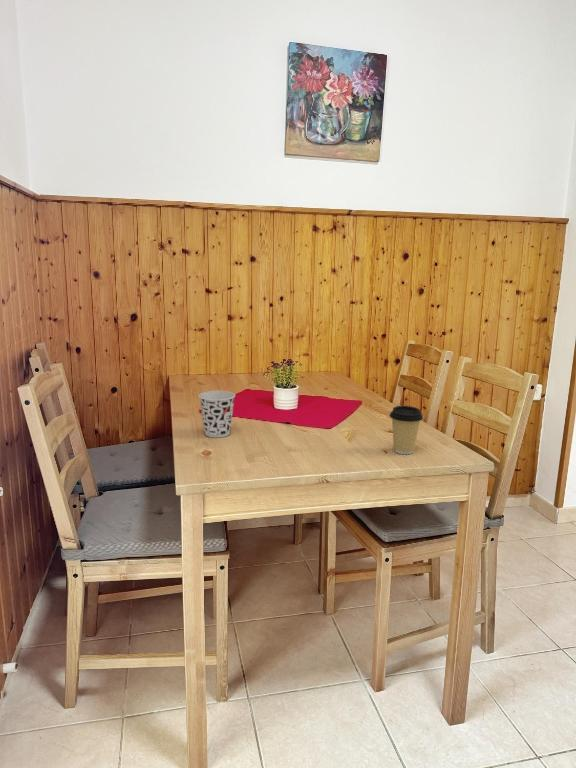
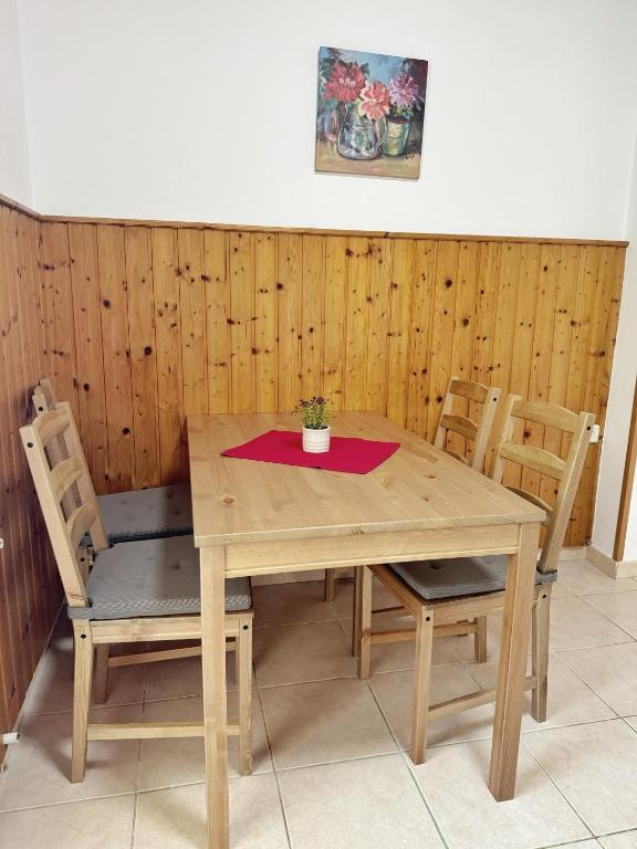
- coffee cup [388,405,424,455]
- cup [198,390,236,438]
